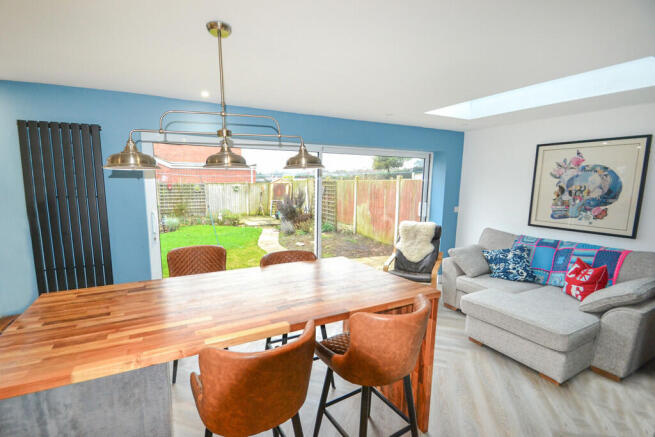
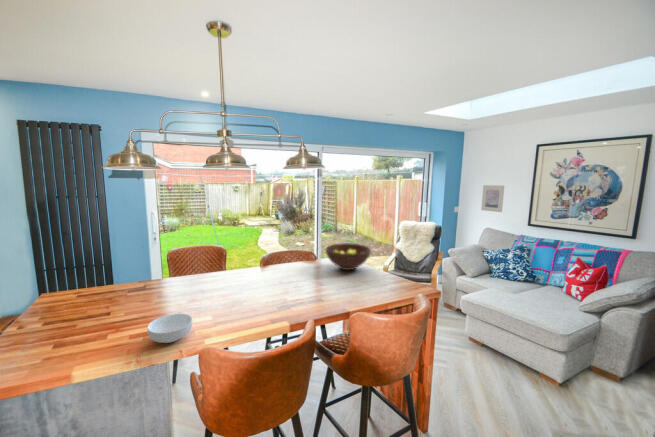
+ cereal bowl [146,313,194,344]
+ fruit bowl [325,242,372,271]
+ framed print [480,184,505,213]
